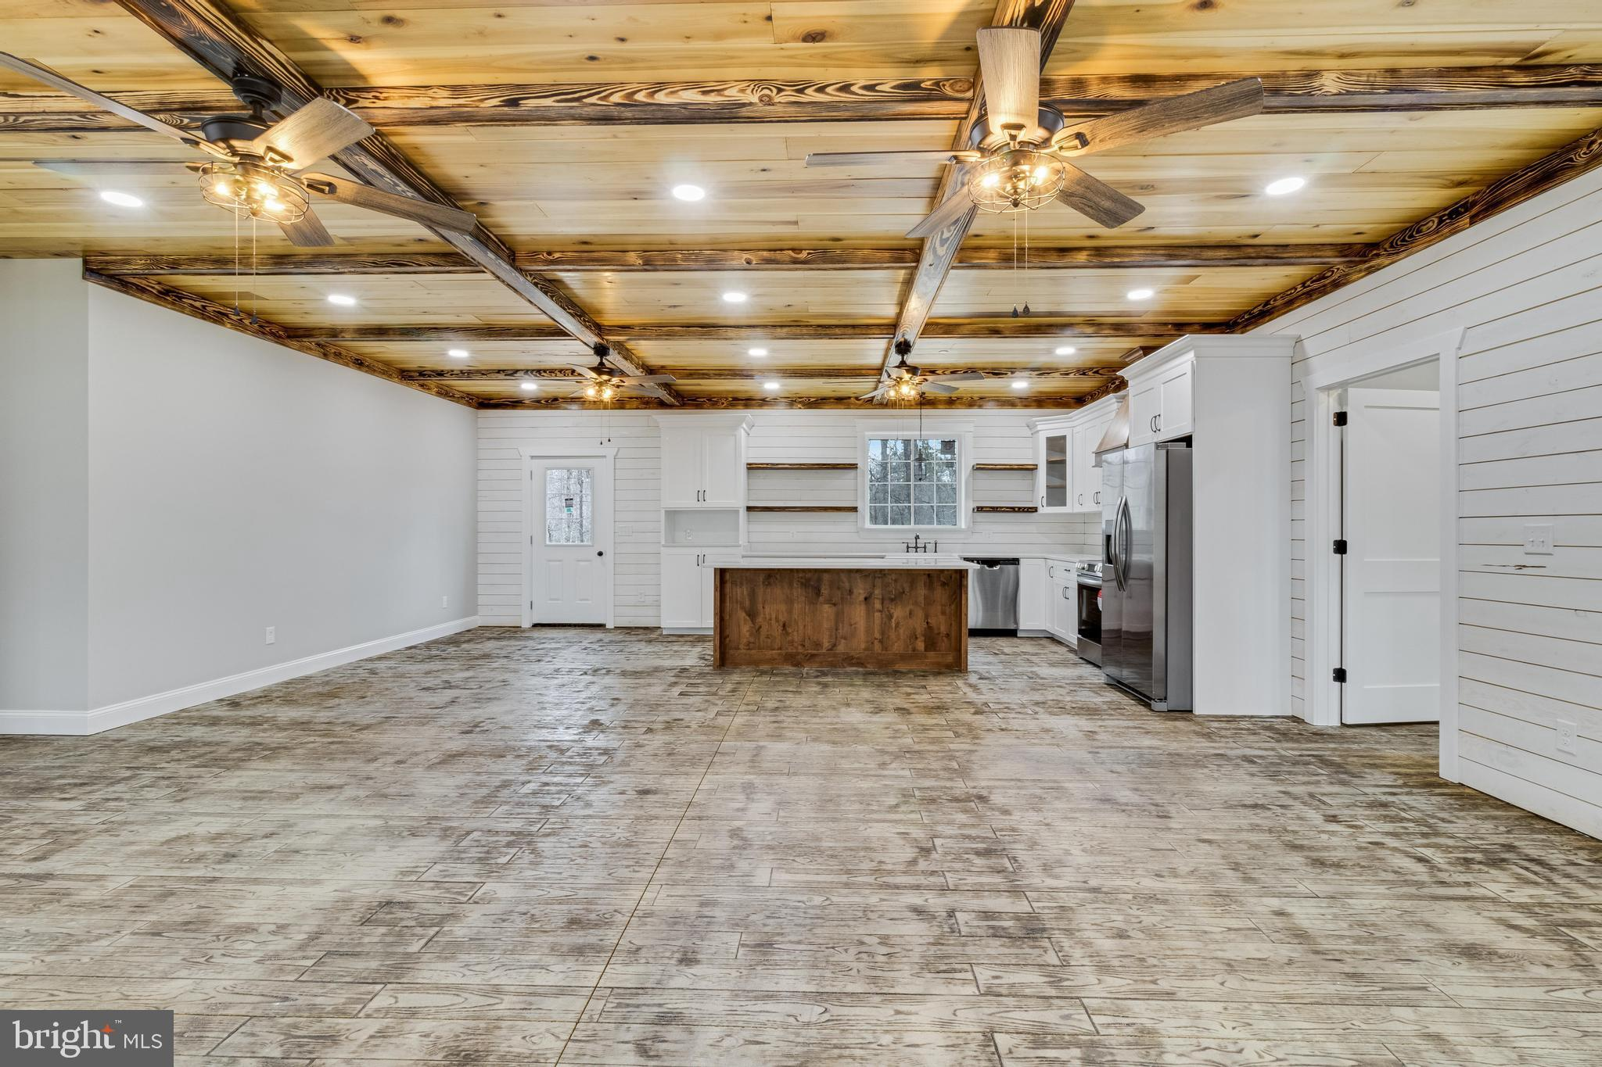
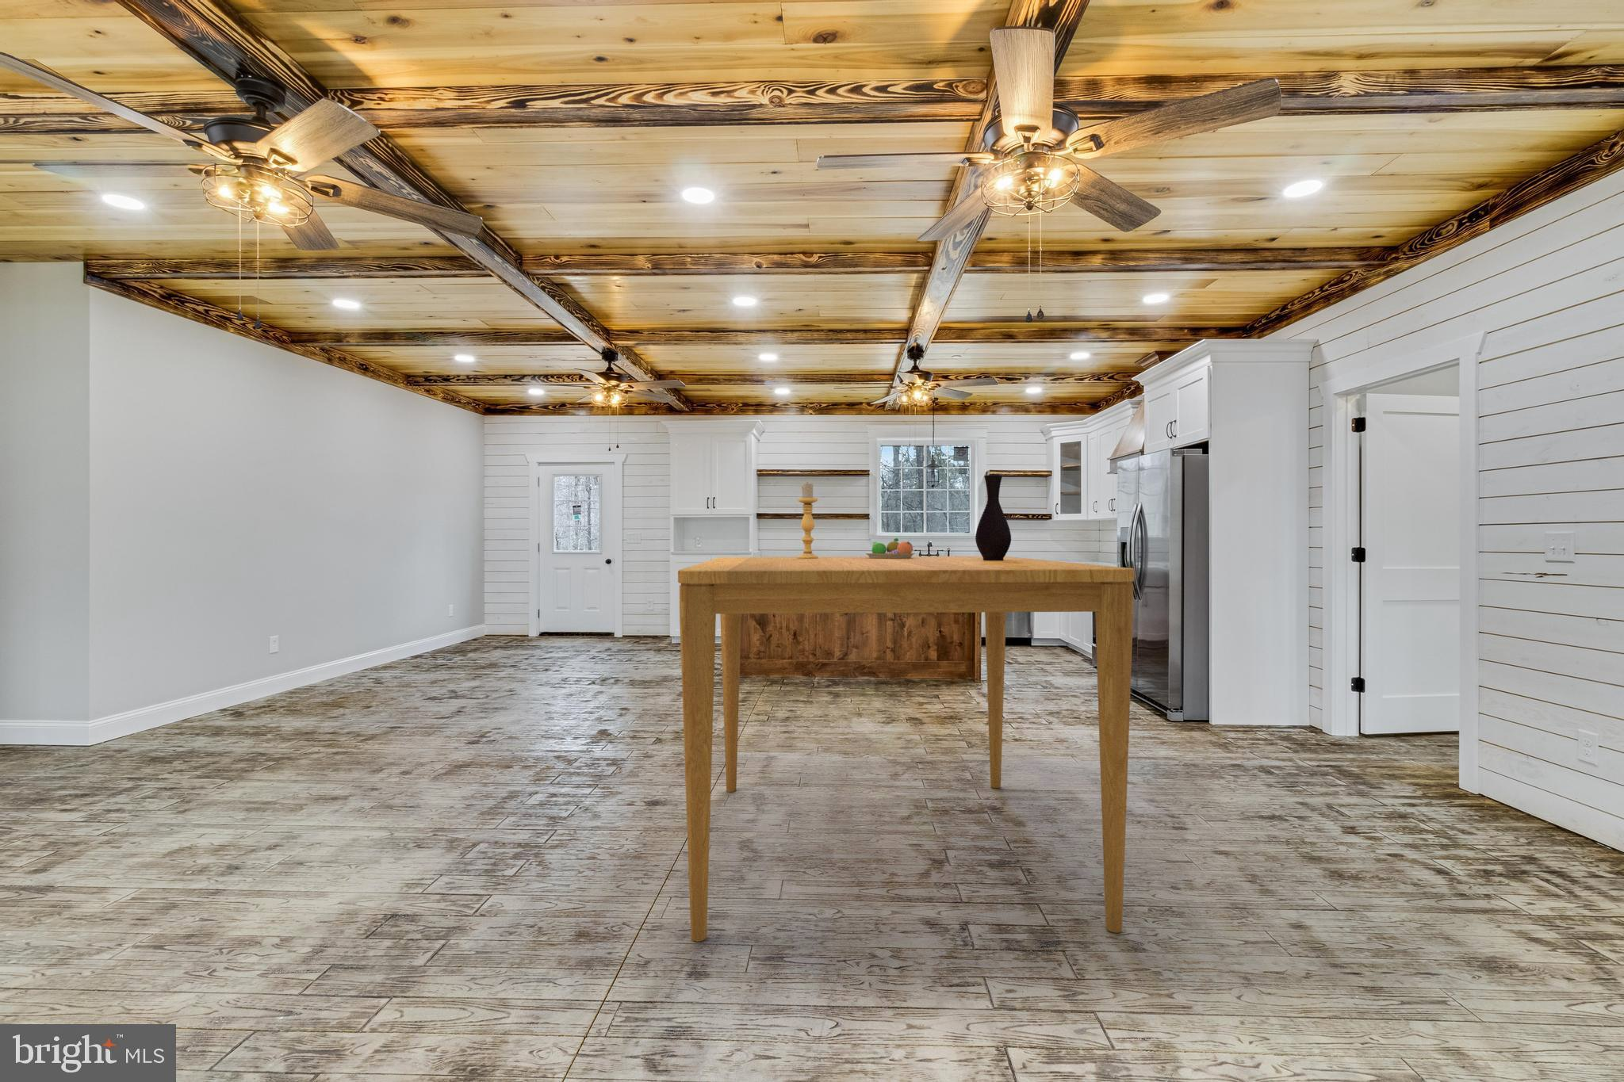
+ vase [974,475,1012,560]
+ candle holder [797,481,819,559]
+ dining table [677,555,1135,942]
+ fruit bowl [866,537,916,559]
